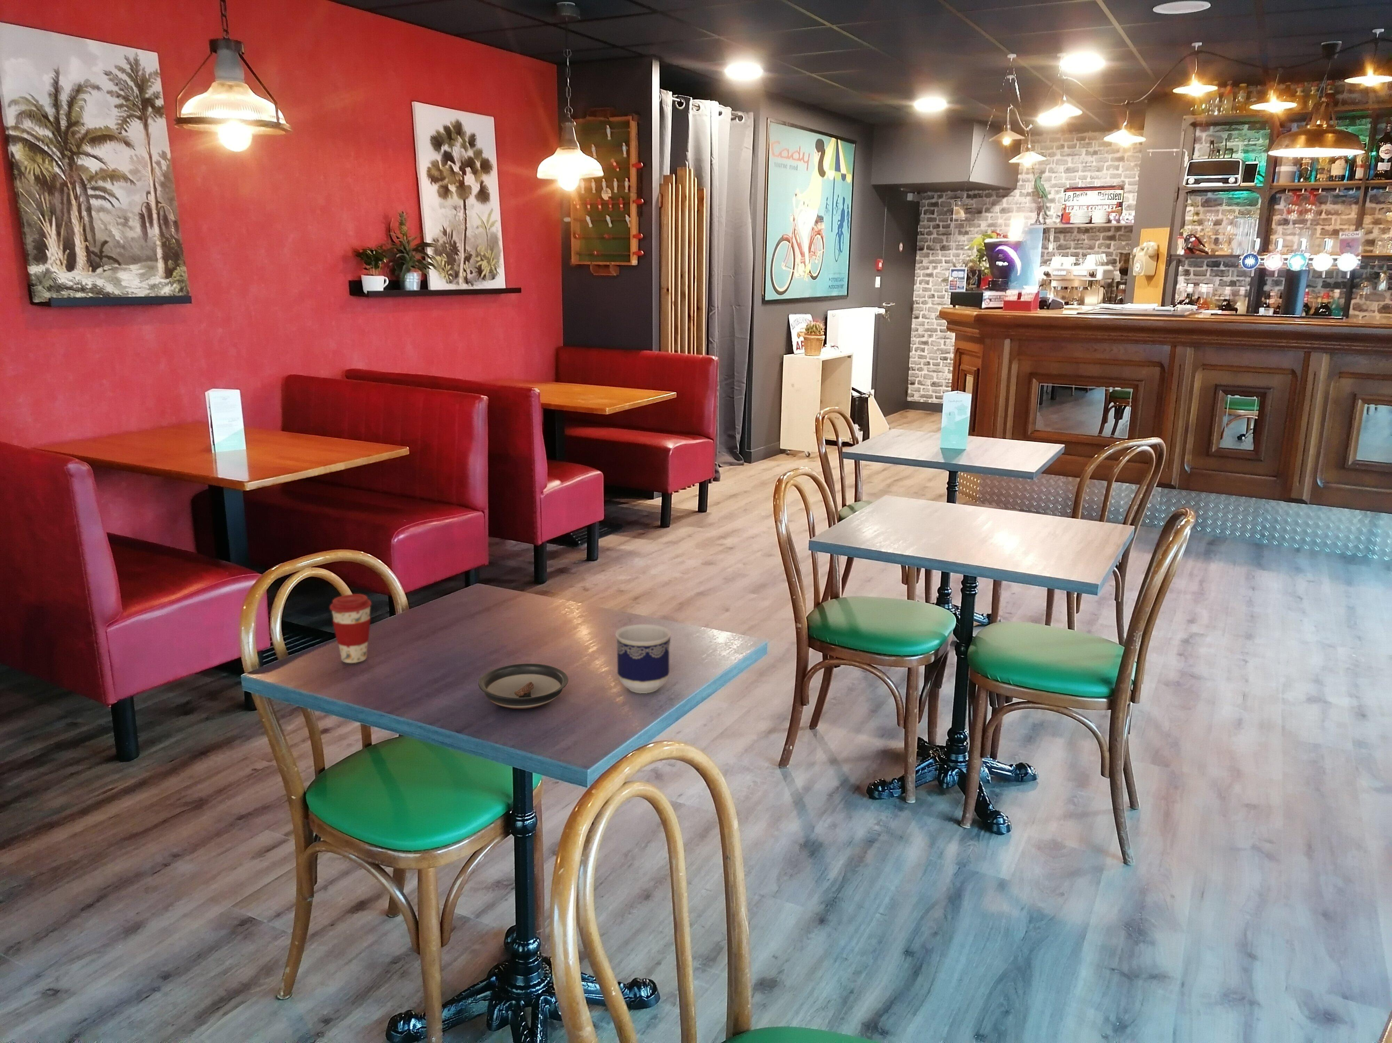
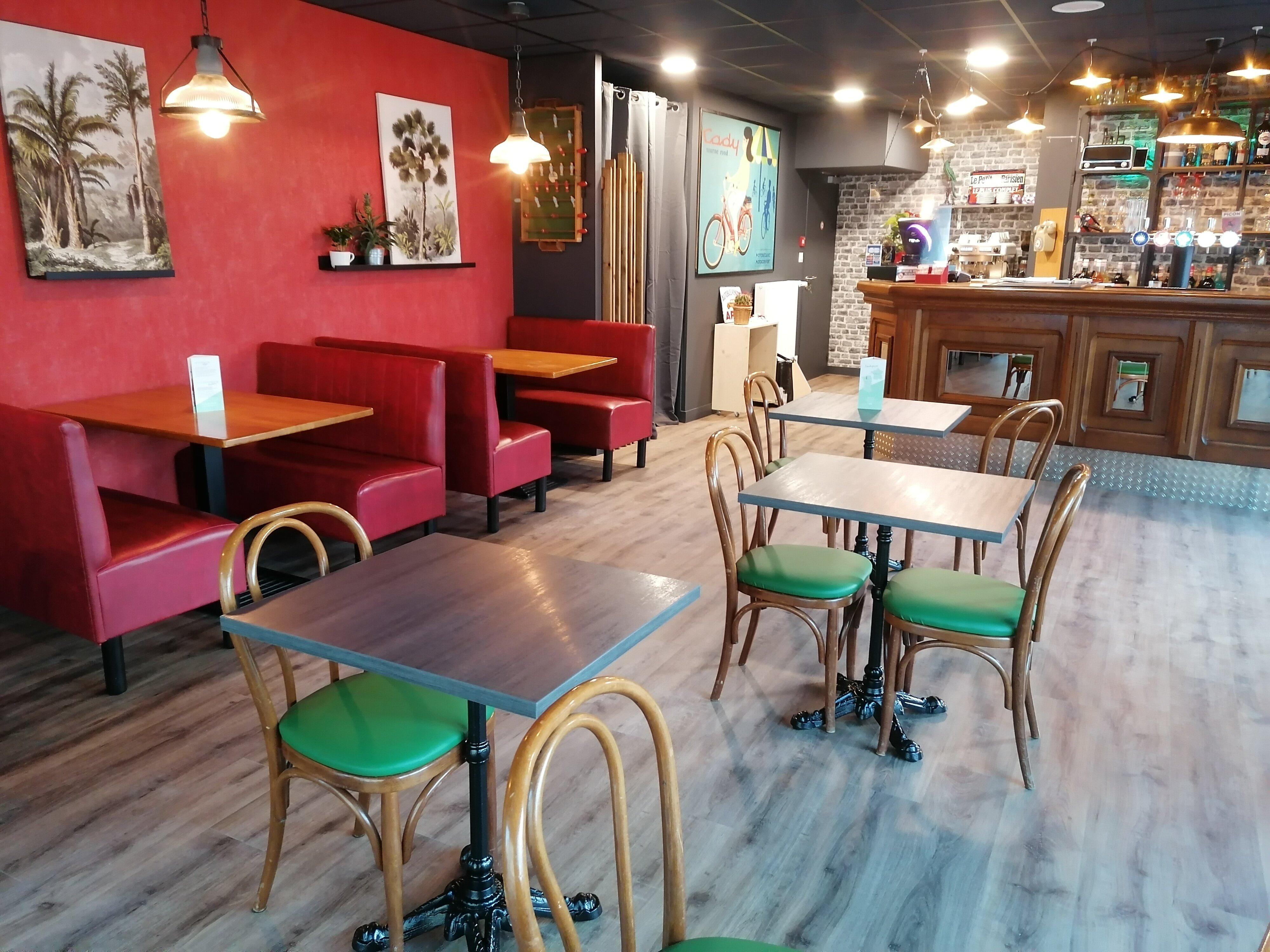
- cup [615,624,671,694]
- saucer [478,663,569,709]
- coffee cup [329,594,372,663]
